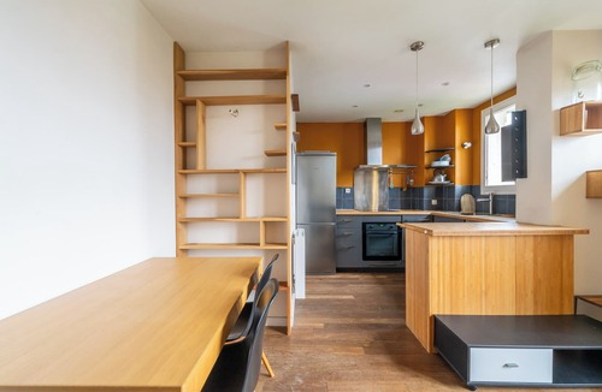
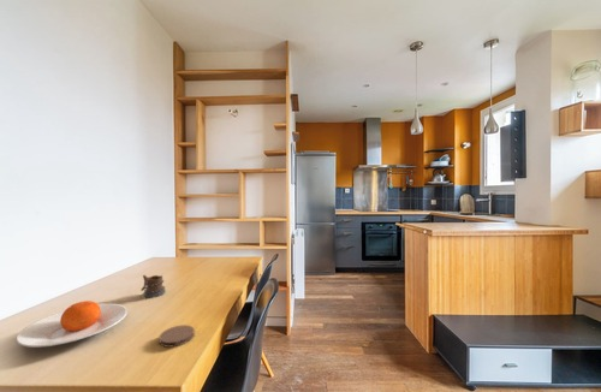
+ mug [139,274,167,299]
+ coaster [159,323,196,349]
+ plate [14,299,129,349]
